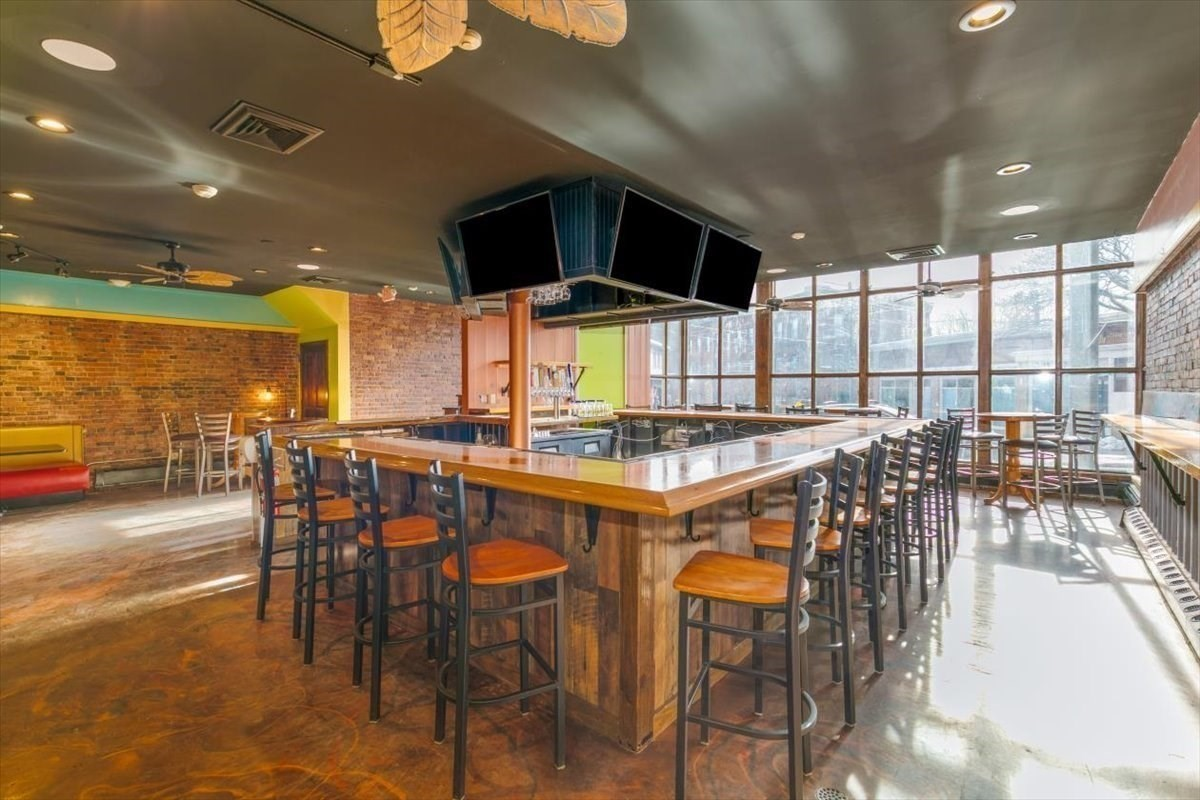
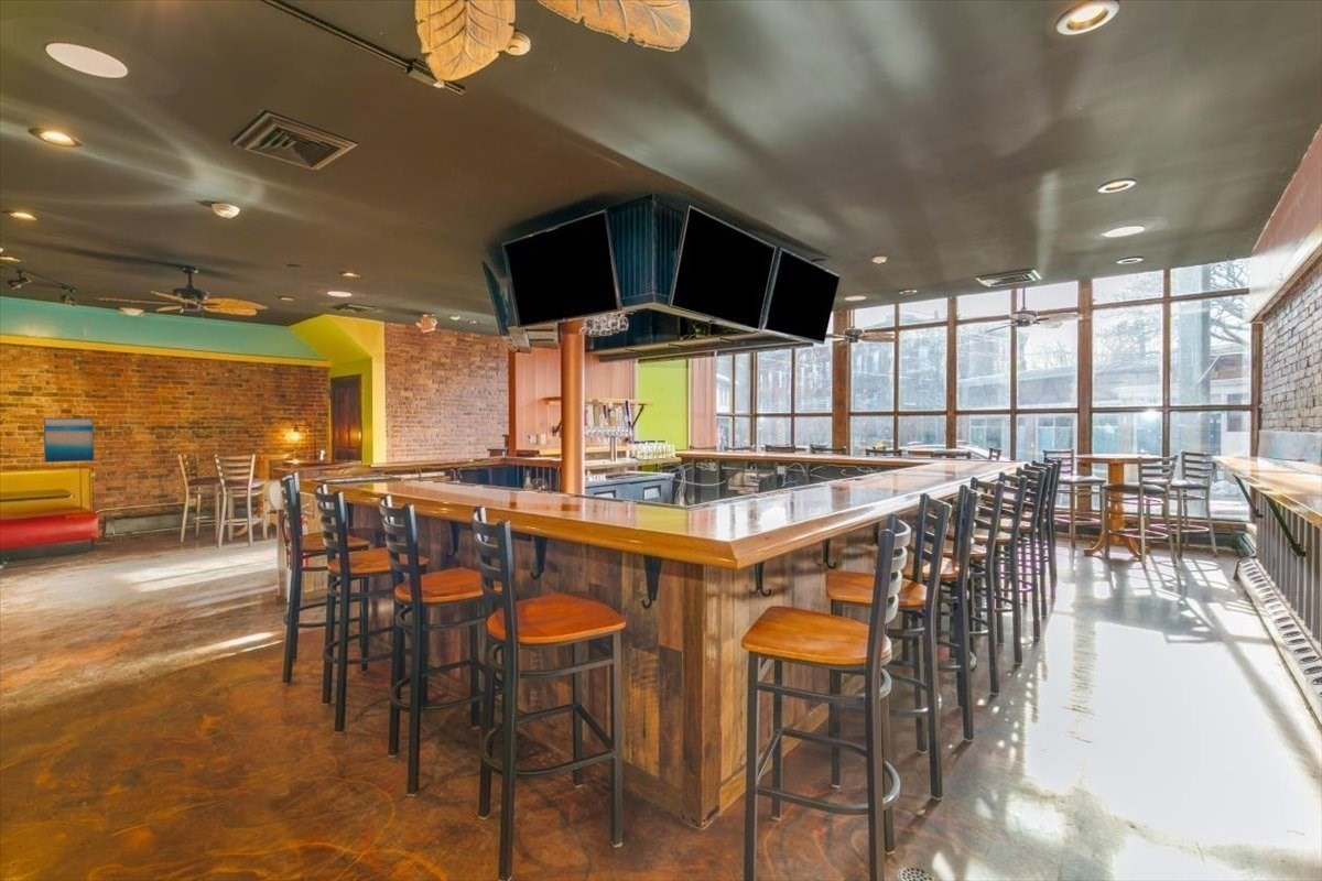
+ wall art [42,417,96,464]
